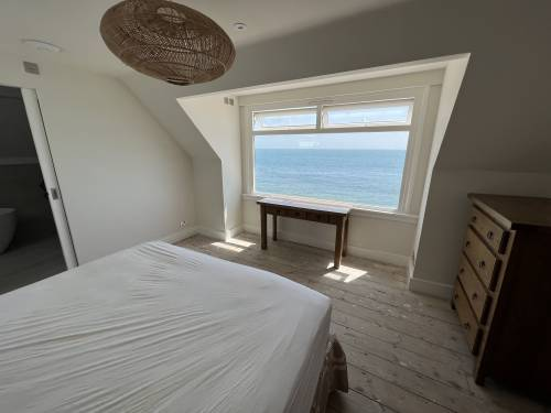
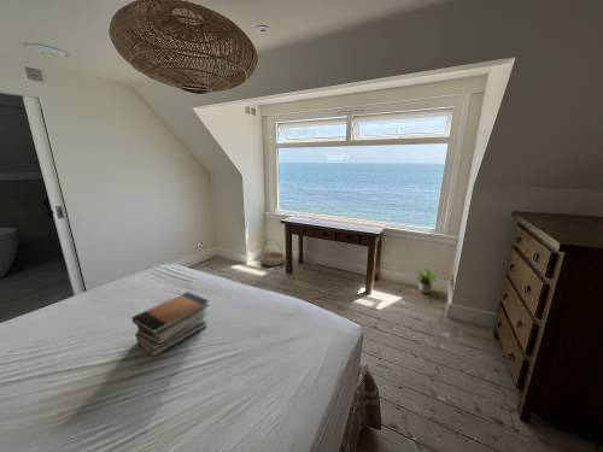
+ basket [259,237,286,268]
+ potted plant [415,268,439,294]
+ book stack [130,290,210,358]
